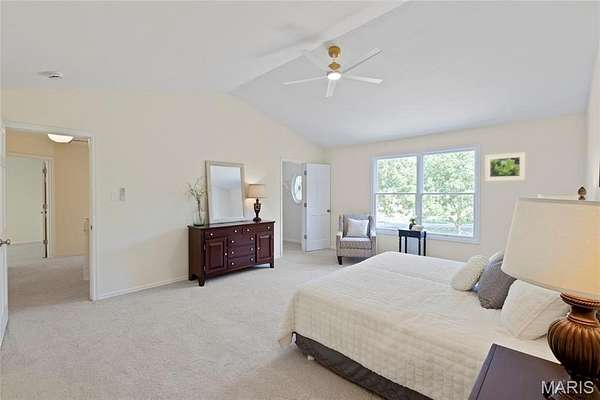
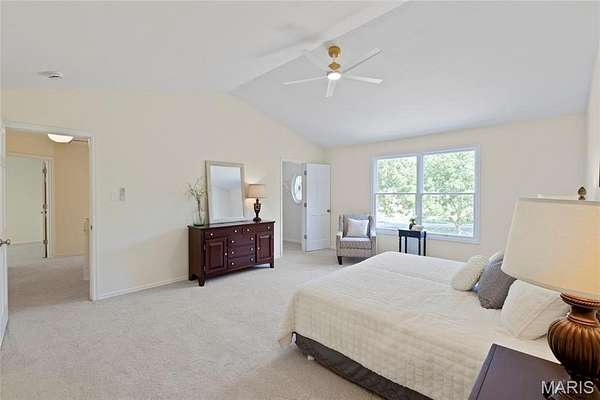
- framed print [484,151,527,182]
